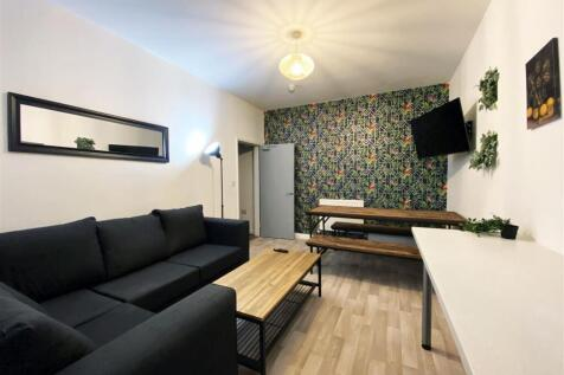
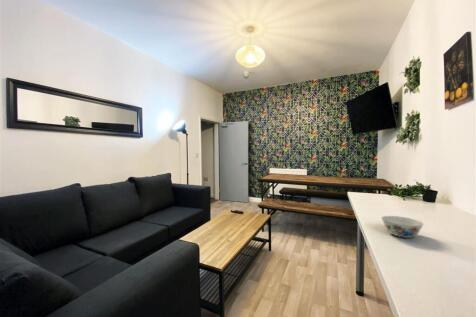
+ chinaware [381,215,425,239]
